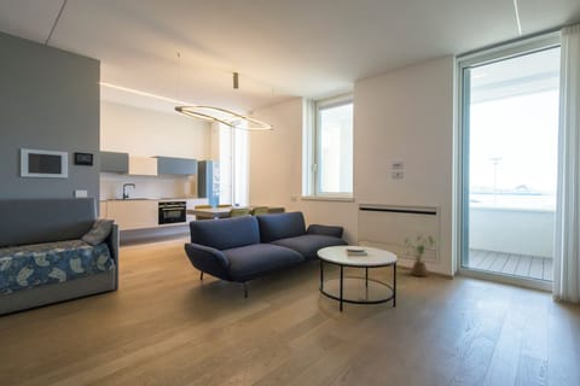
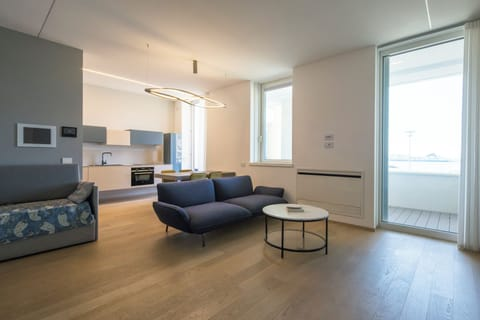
- house plant [404,234,442,277]
